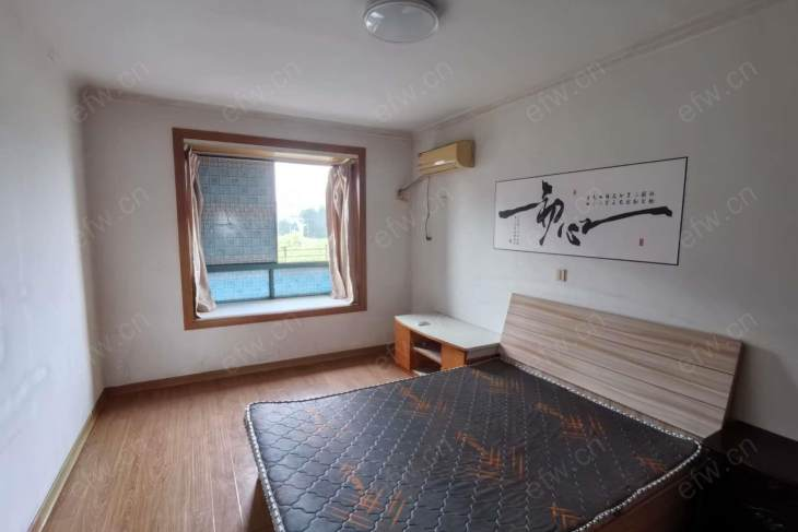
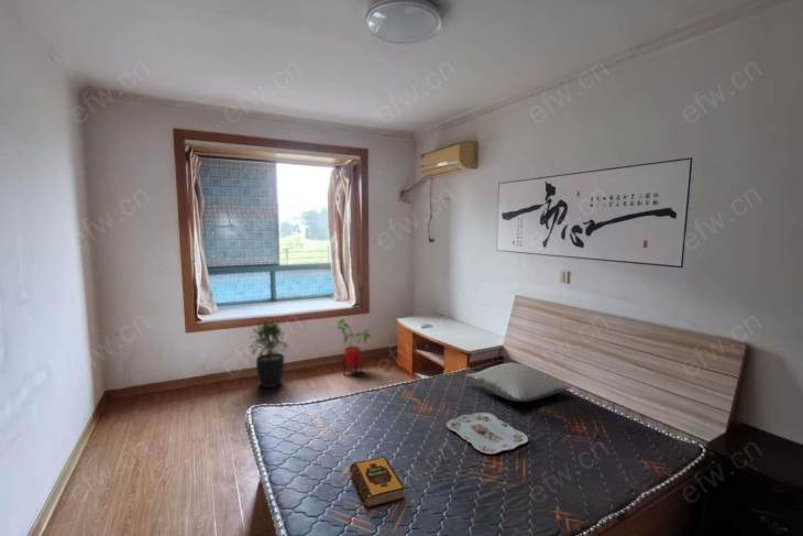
+ potted plant [248,319,288,389]
+ serving tray [446,412,529,455]
+ house plant [333,317,372,378]
+ hardback book [349,456,406,508]
+ pillow [464,362,572,403]
